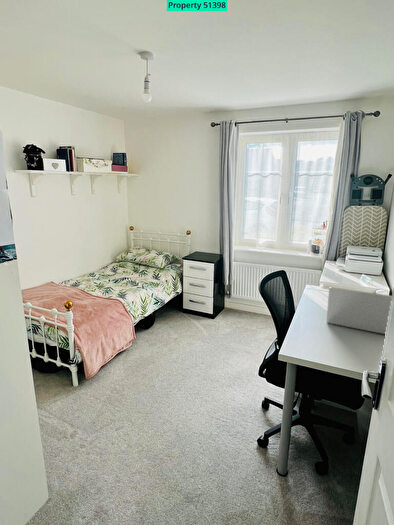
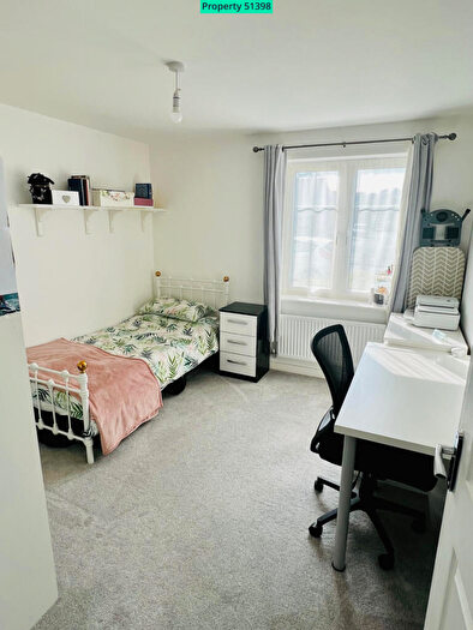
- laptop [325,286,393,335]
